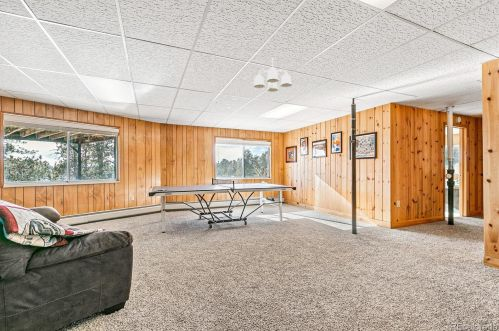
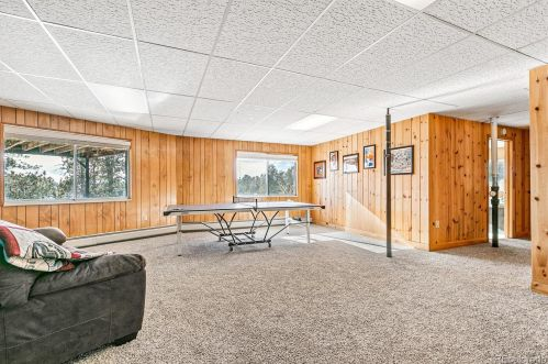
- ceiling light fixture [253,56,293,93]
